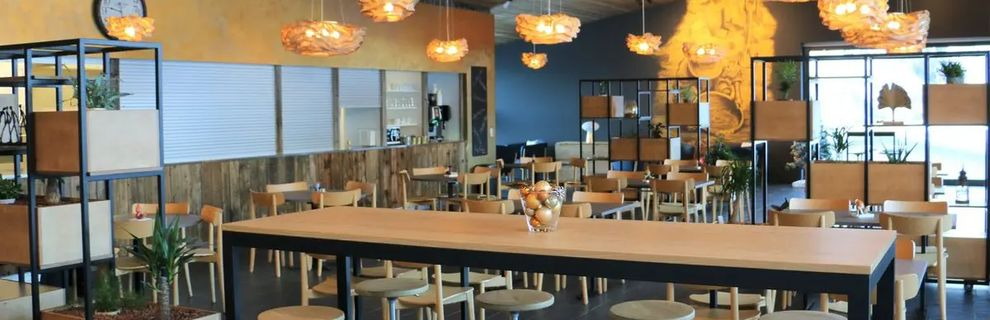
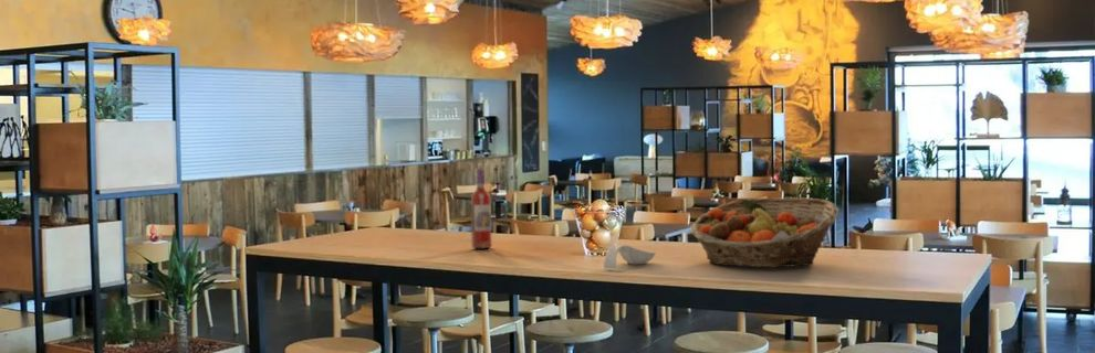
+ spoon rest [603,244,657,269]
+ fruit basket [689,196,839,268]
+ wine bottle [470,168,492,250]
